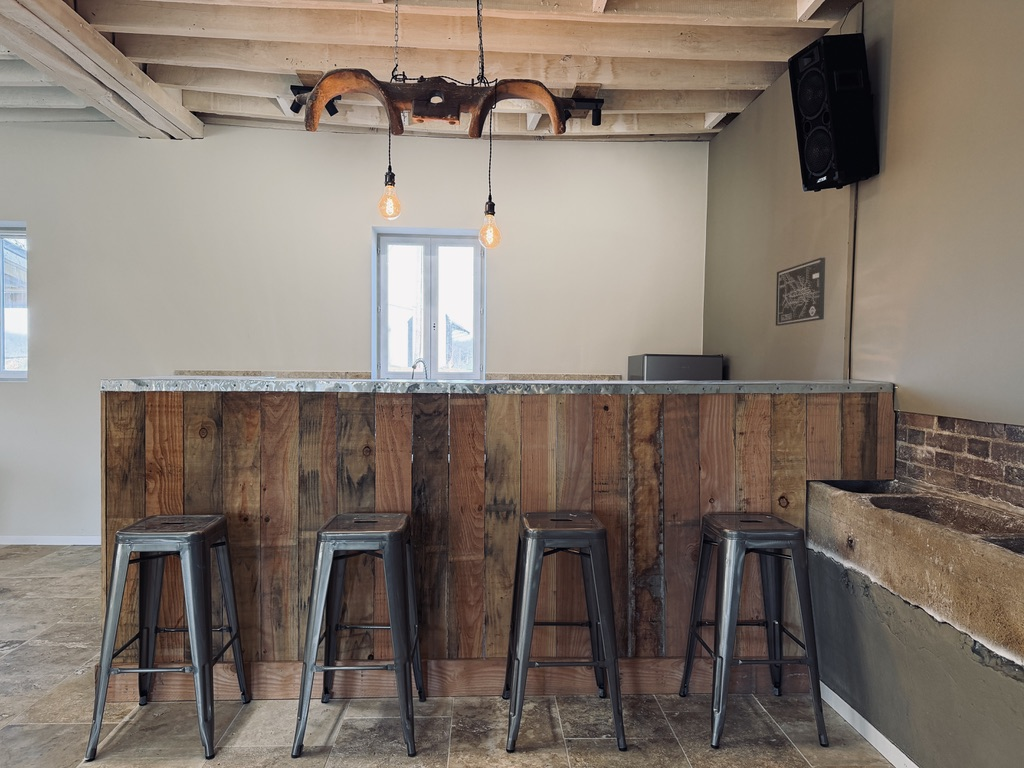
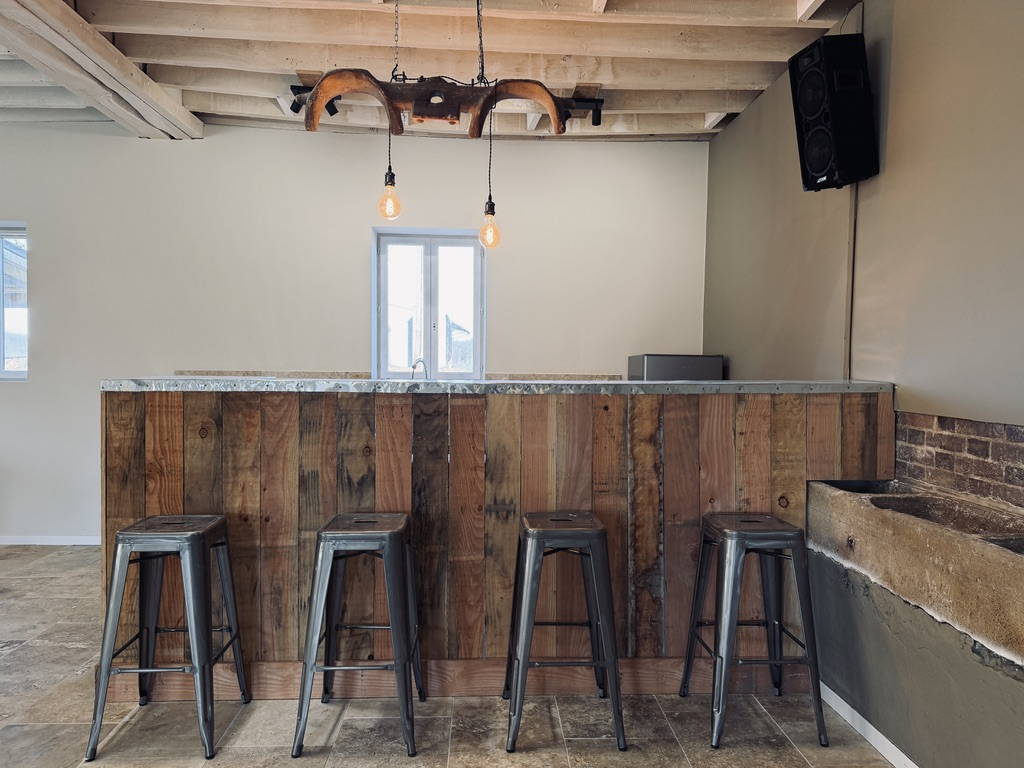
- wall art [775,257,826,327]
